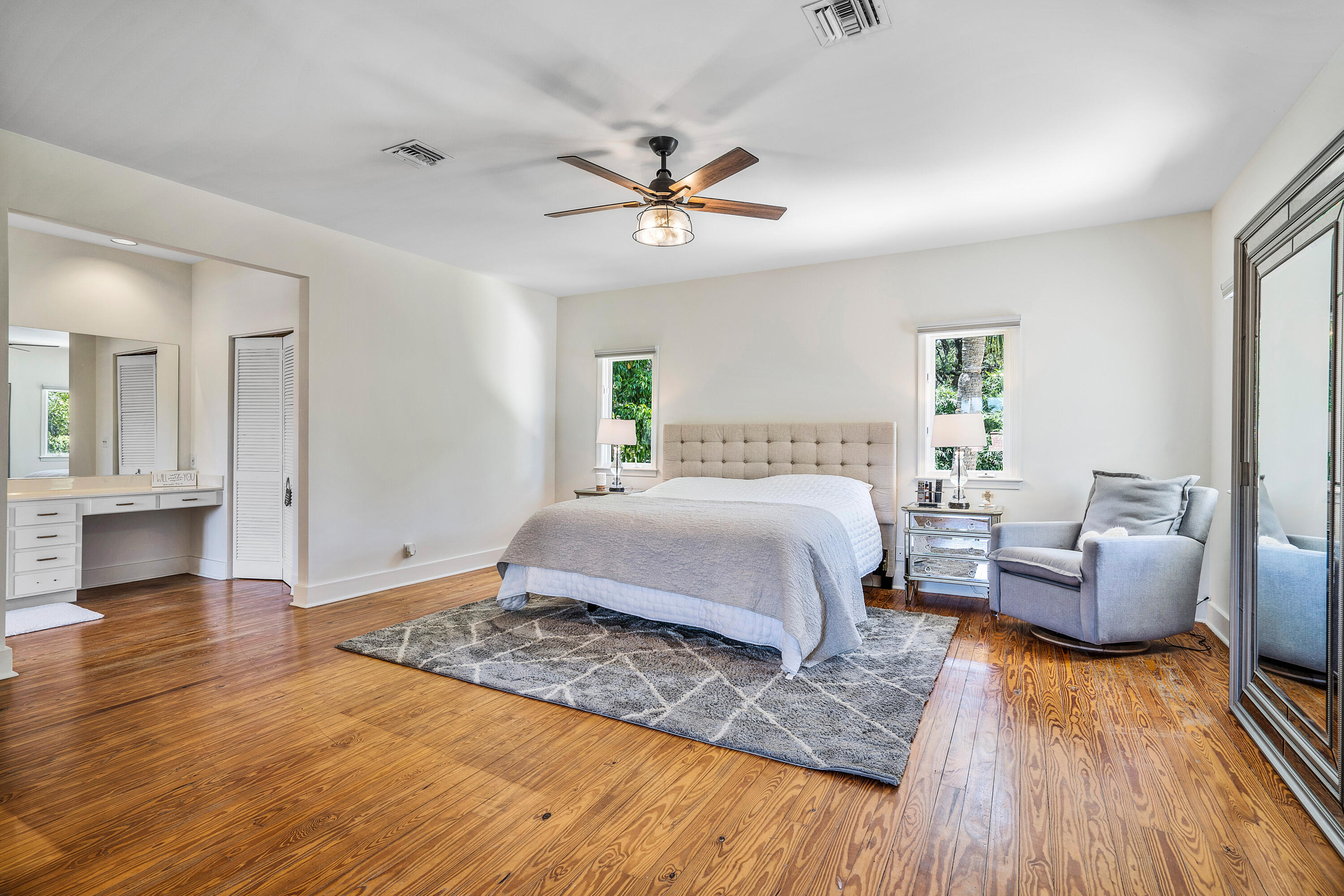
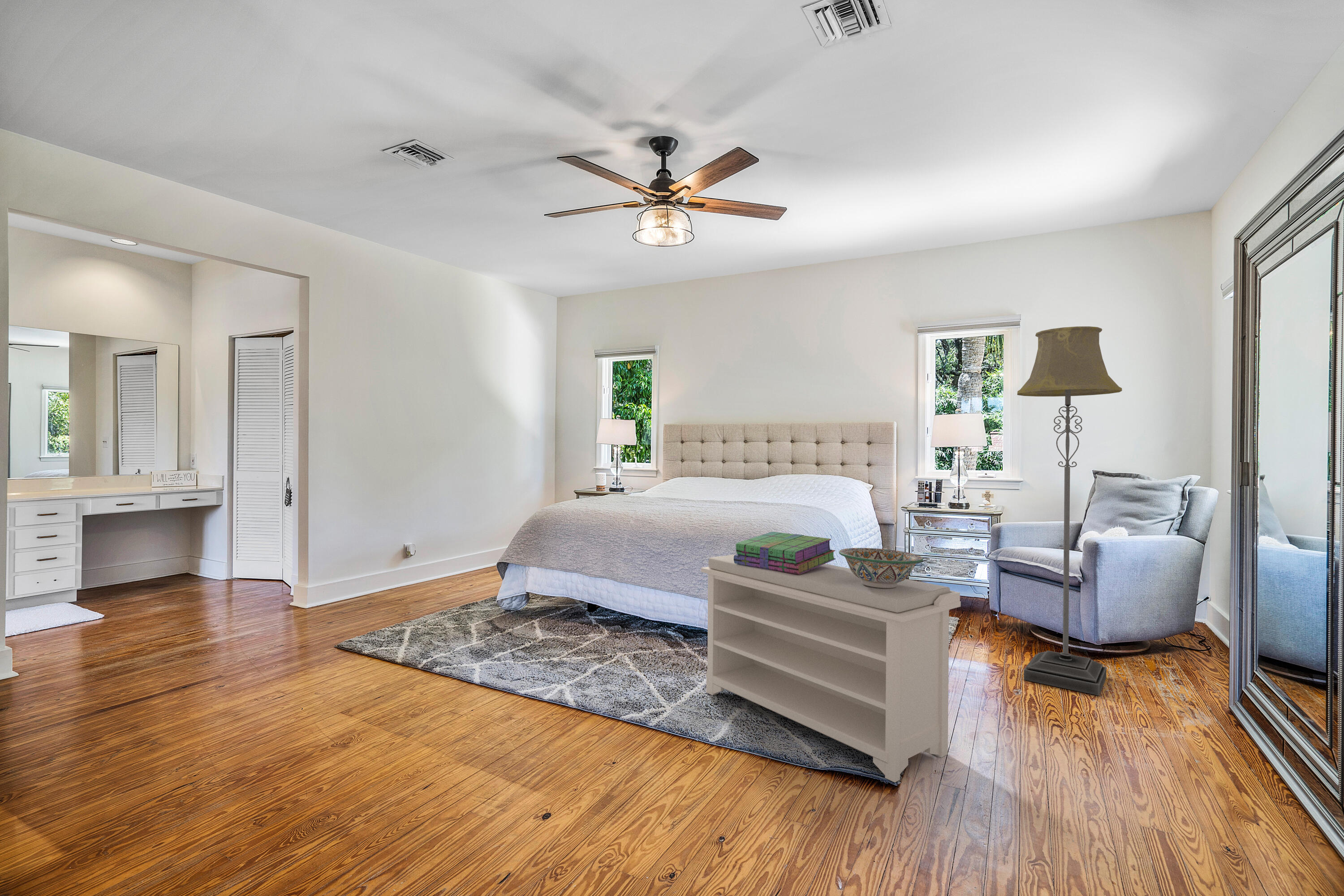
+ stack of books [734,531,836,574]
+ decorative bowl [839,548,923,588]
+ floor lamp [1017,326,1123,696]
+ bench [701,554,961,783]
